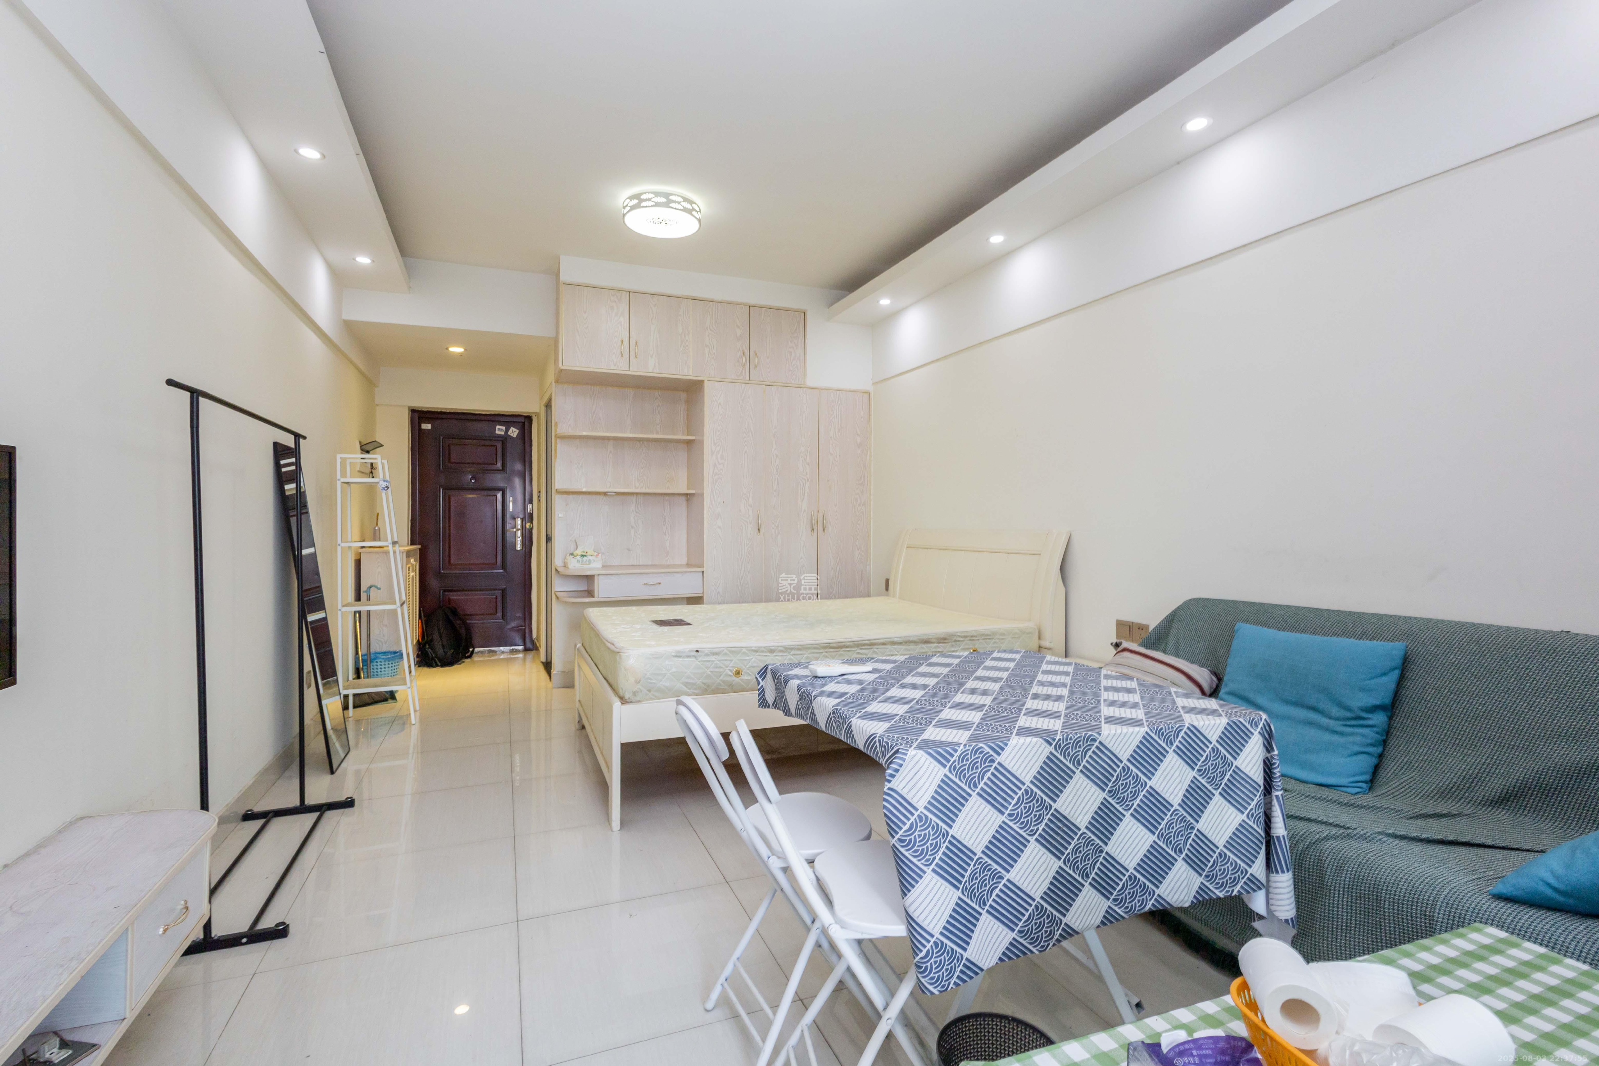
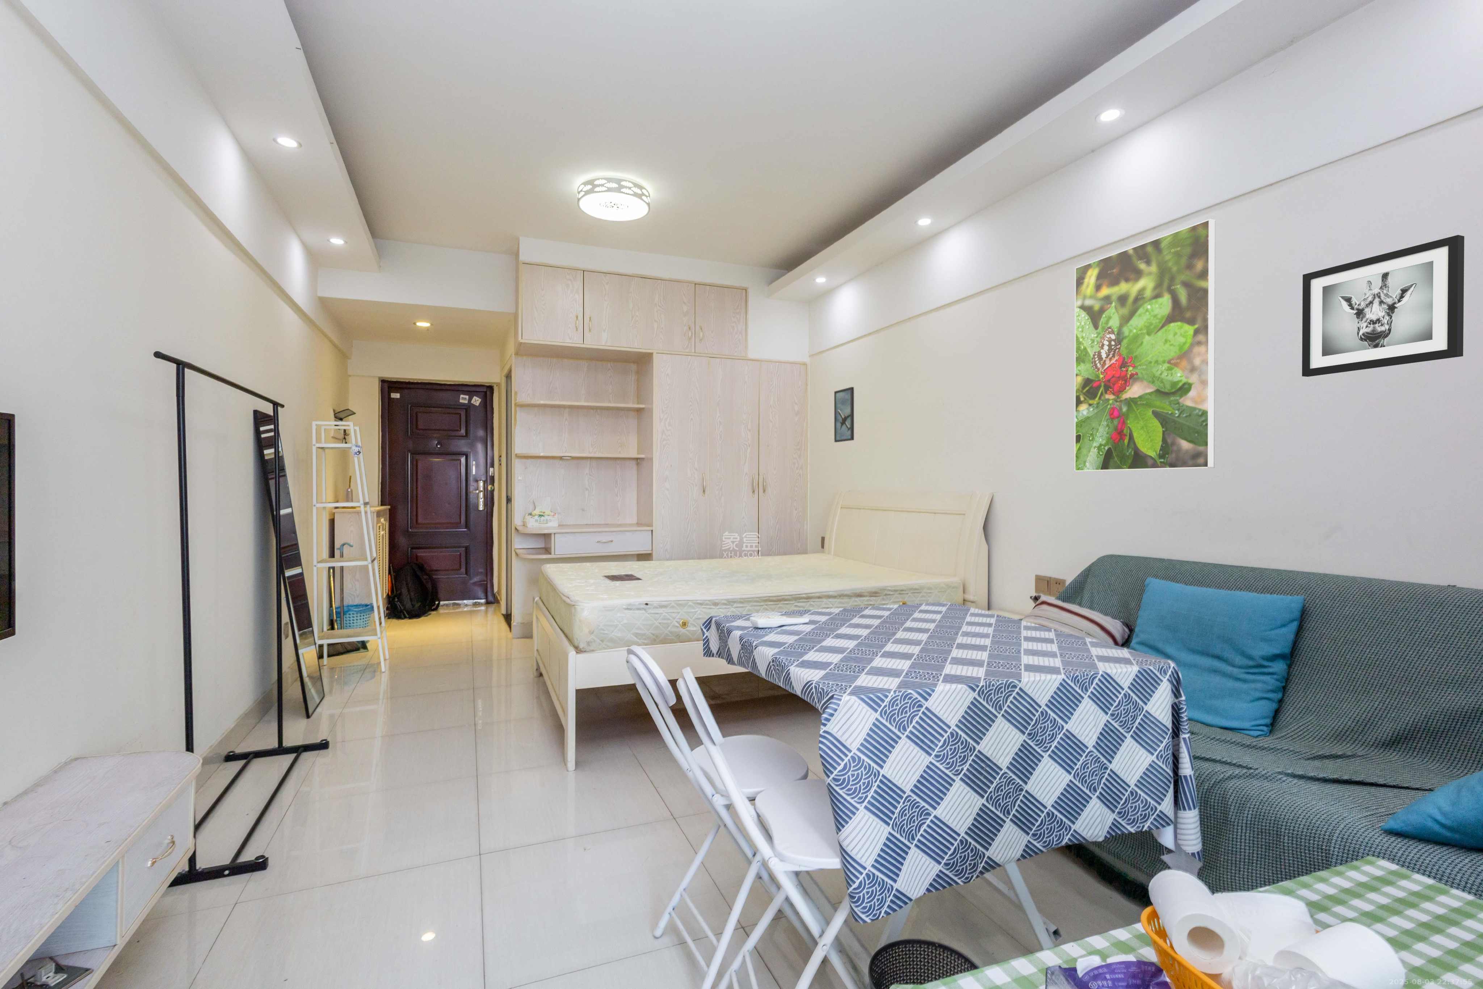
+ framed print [834,386,854,443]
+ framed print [1075,219,1216,471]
+ wall art [1302,235,1464,377]
